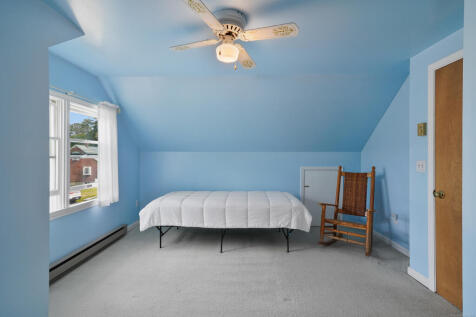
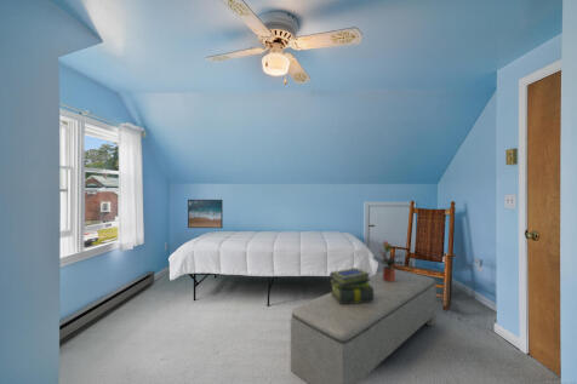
+ potted plant [371,240,407,281]
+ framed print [187,199,224,229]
+ bench [290,268,438,384]
+ stack of books [329,266,373,303]
